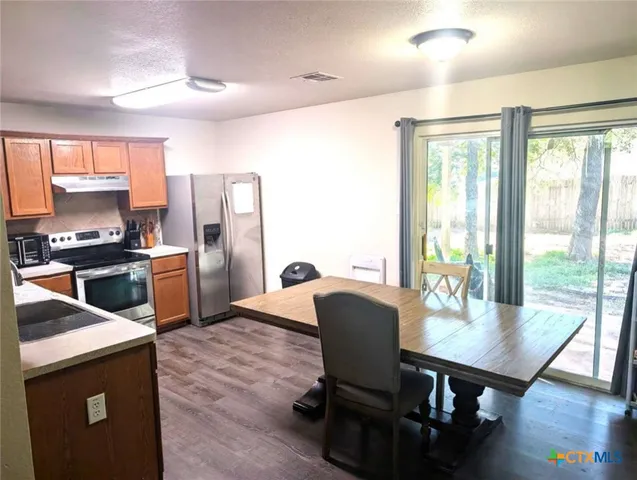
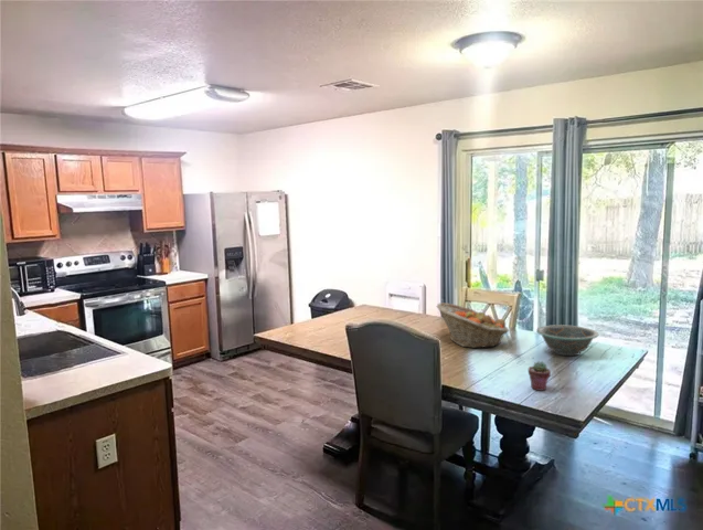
+ potted succulent [528,360,552,392]
+ decorative bowl [535,324,599,357]
+ fruit basket [436,301,511,349]
